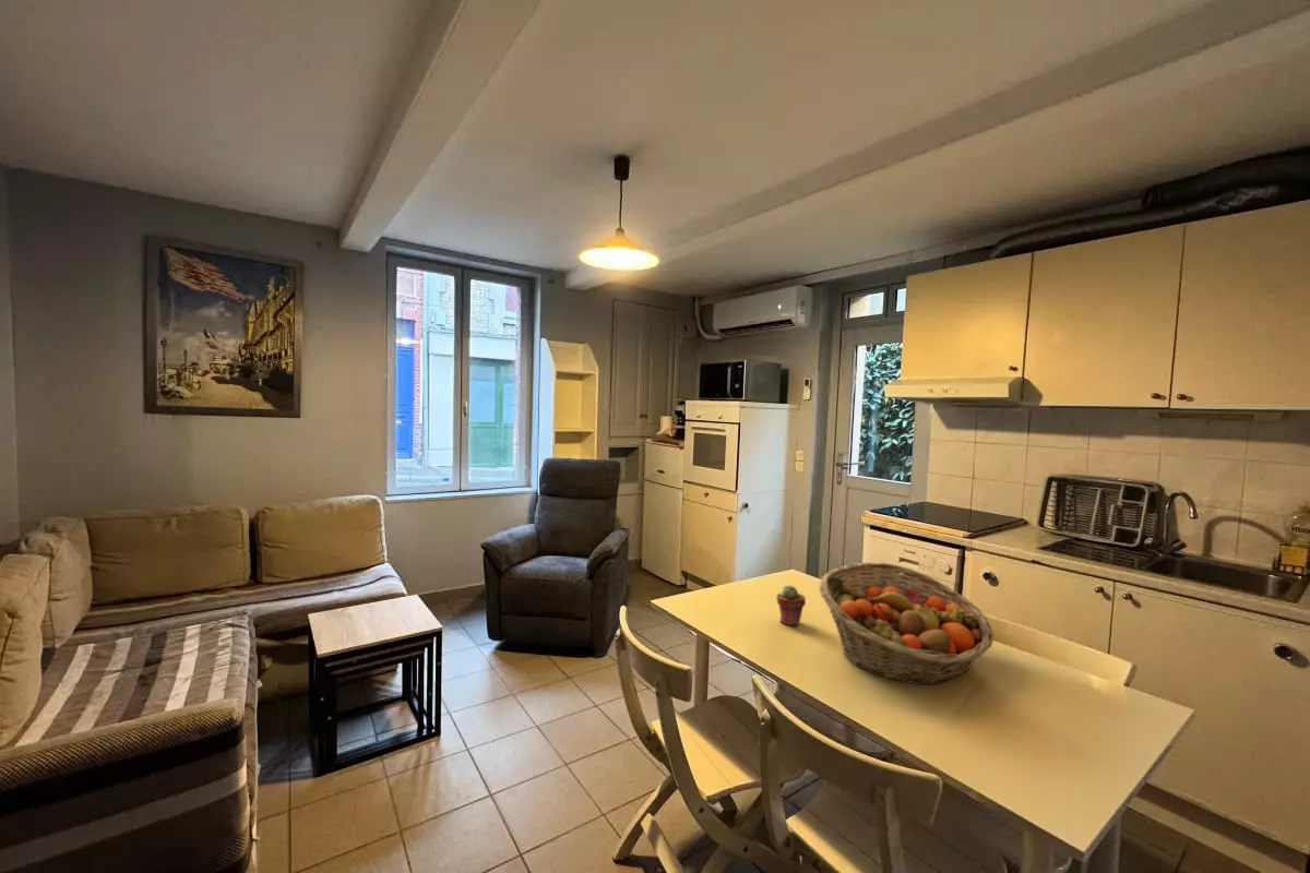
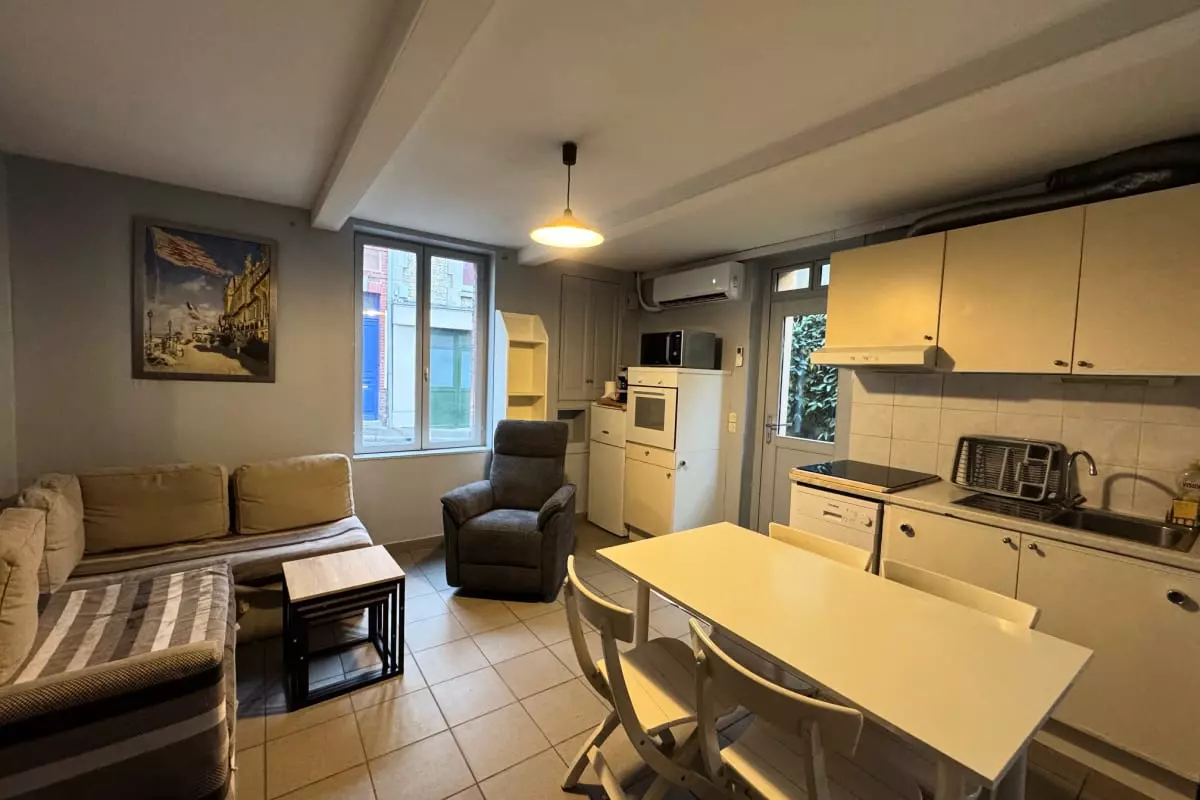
- fruit basket [818,561,995,685]
- potted succulent [775,584,807,626]
